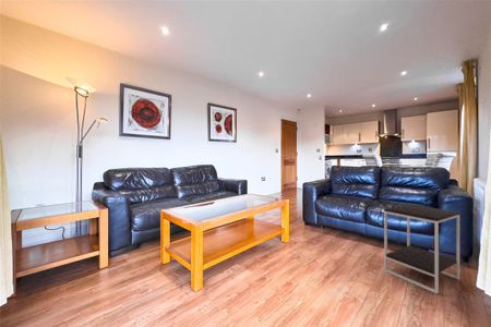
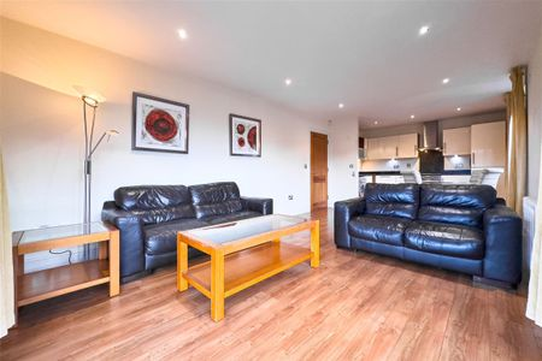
- side table [383,203,460,295]
